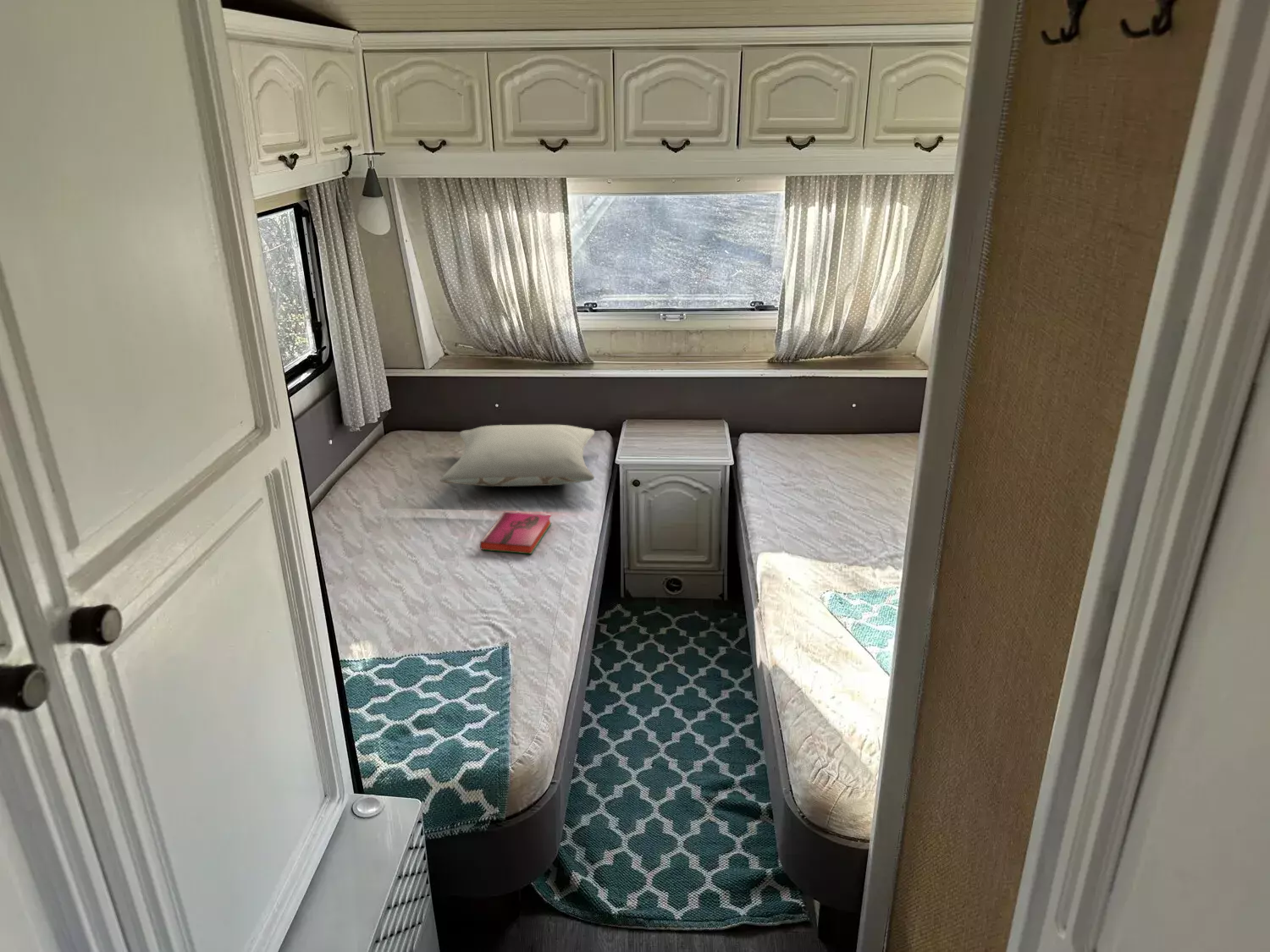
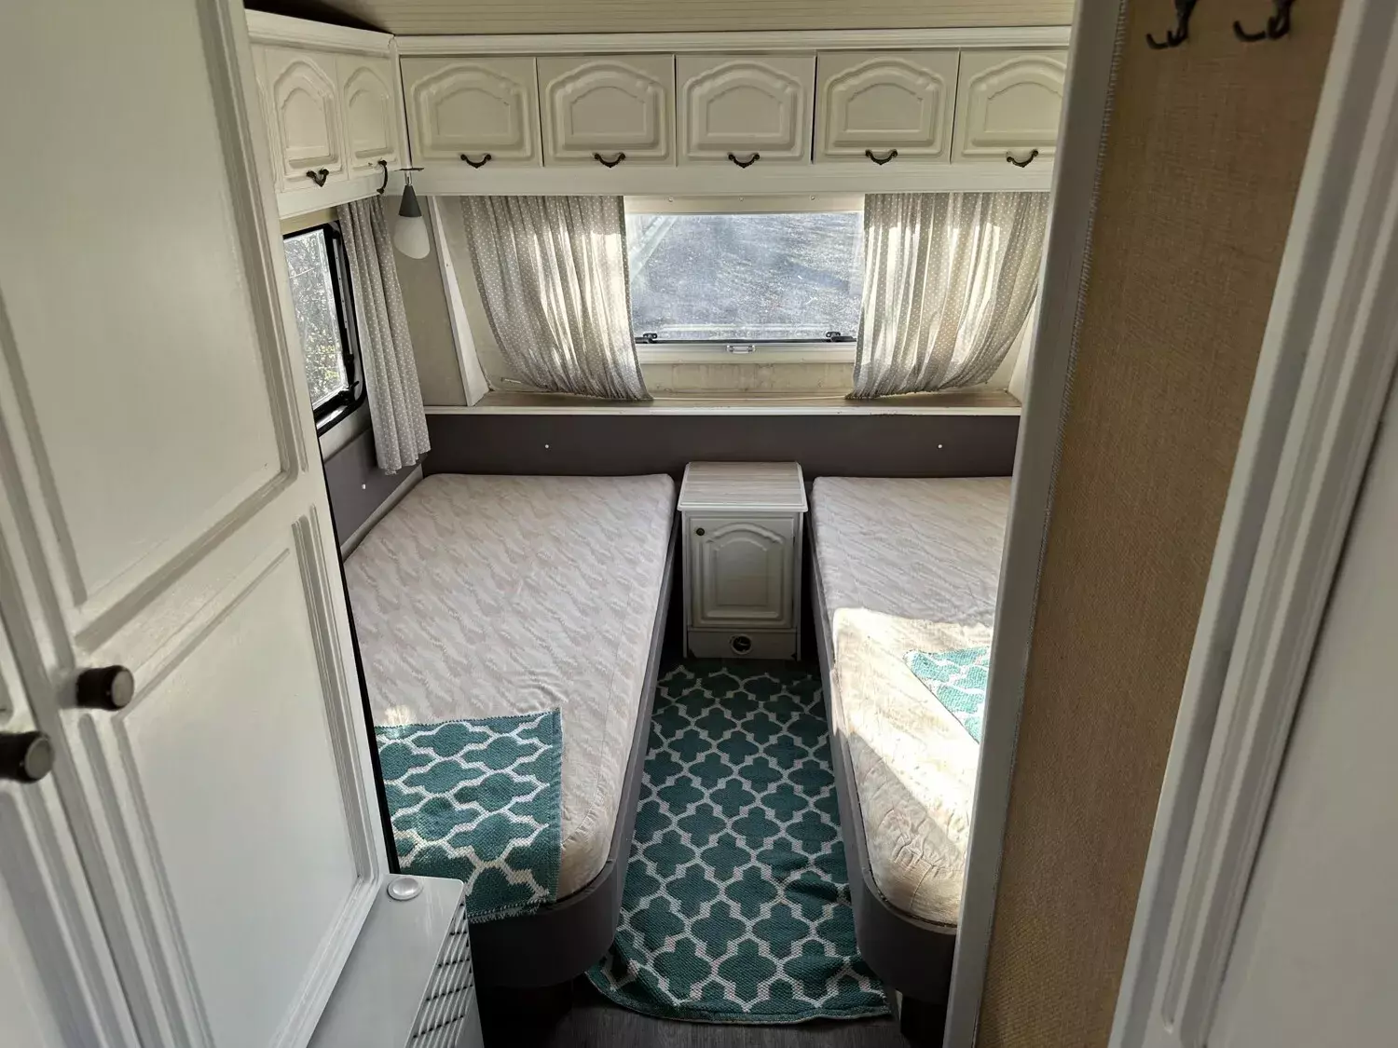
- hardback book [479,511,552,555]
- pillow [439,424,595,487]
